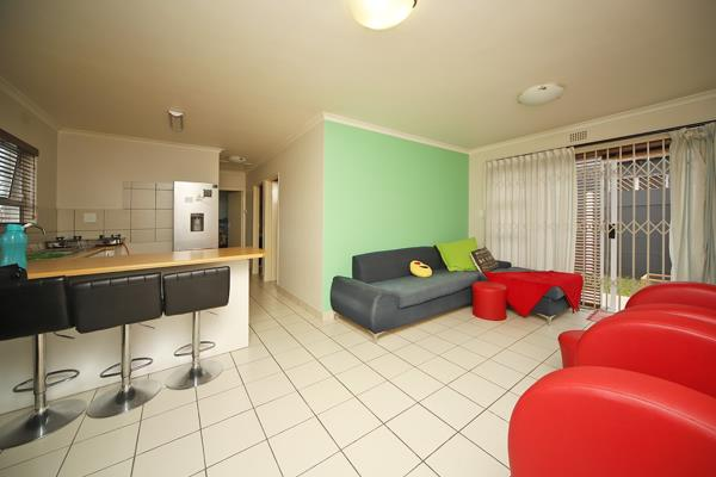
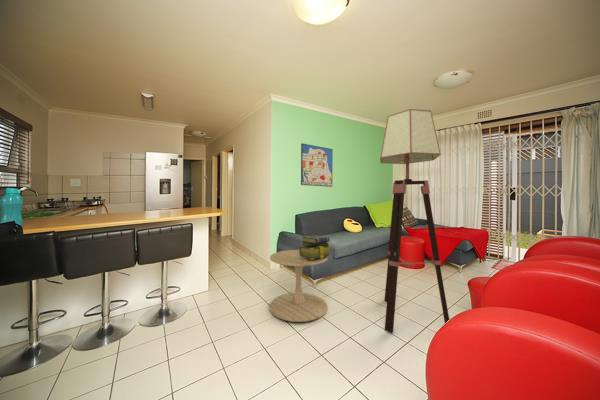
+ stack of books [298,235,332,259]
+ floor lamp [379,108,450,334]
+ side table [269,249,329,323]
+ wall art [300,142,334,188]
